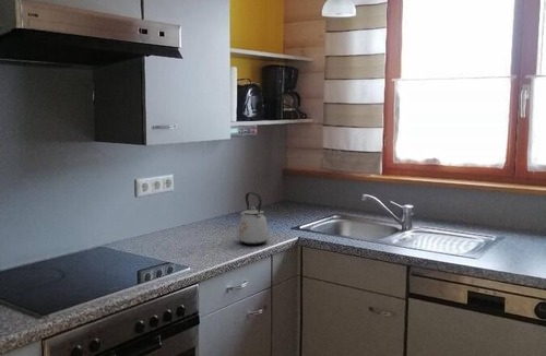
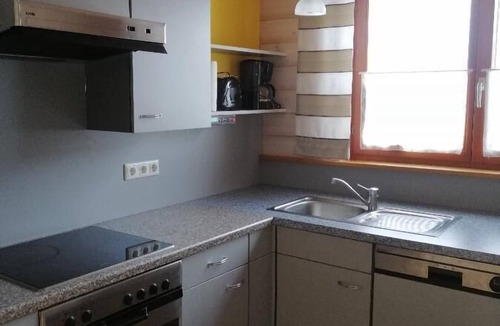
- kettle [237,191,270,246]
